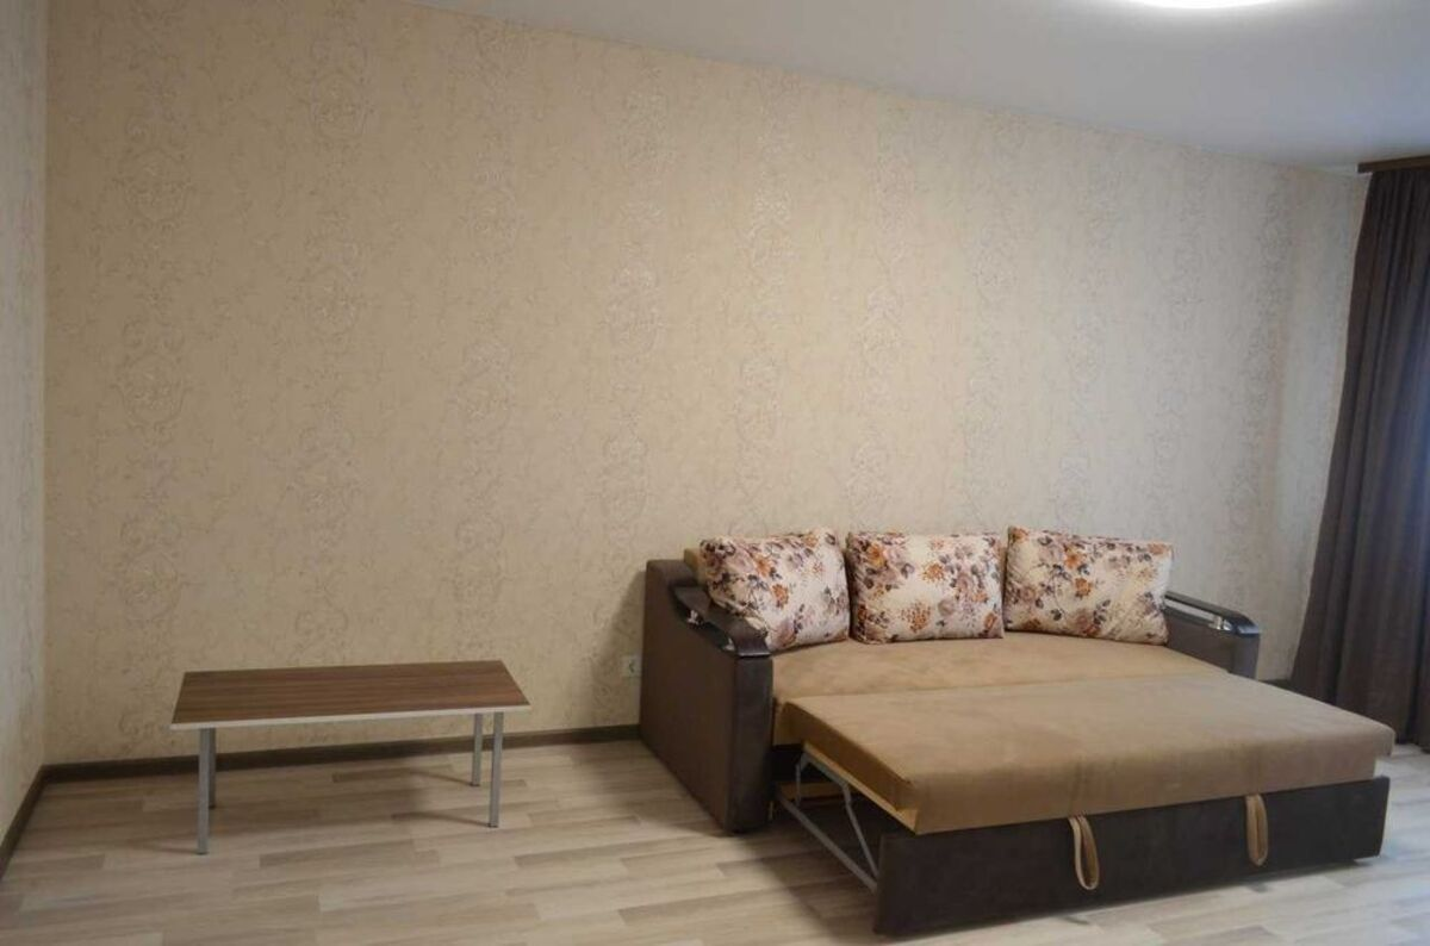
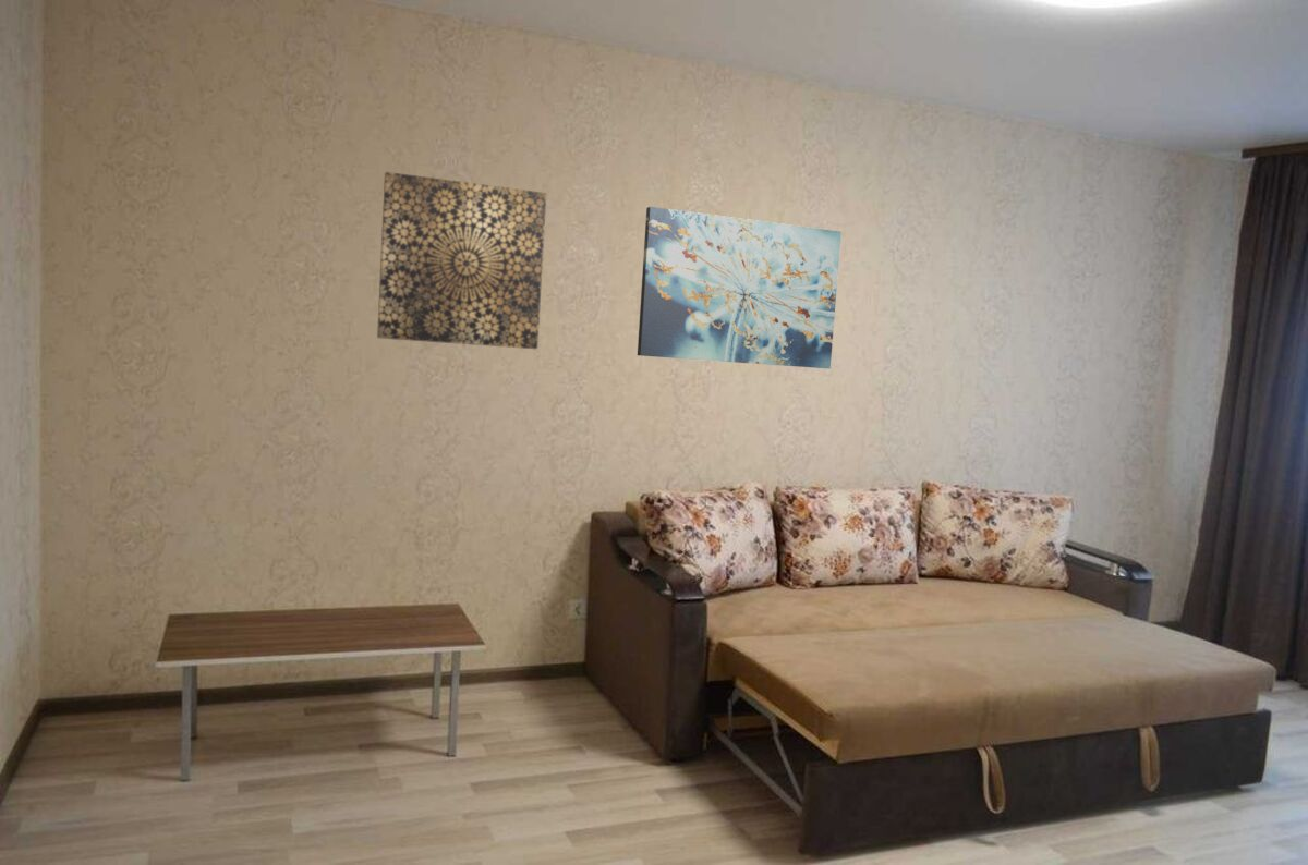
+ wall art [376,171,547,350]
+ wall art [637,206,843,369]
